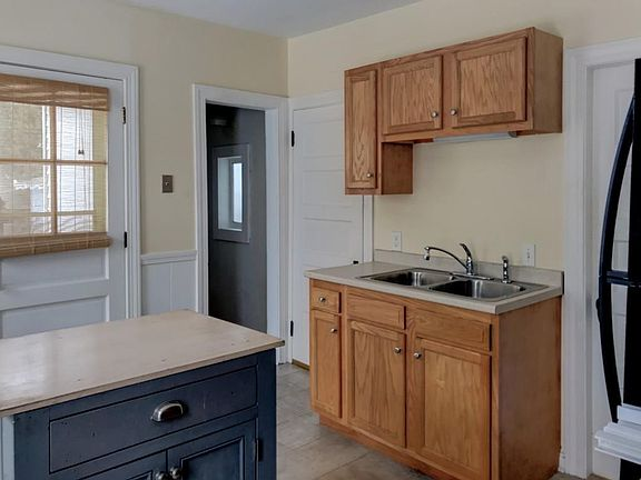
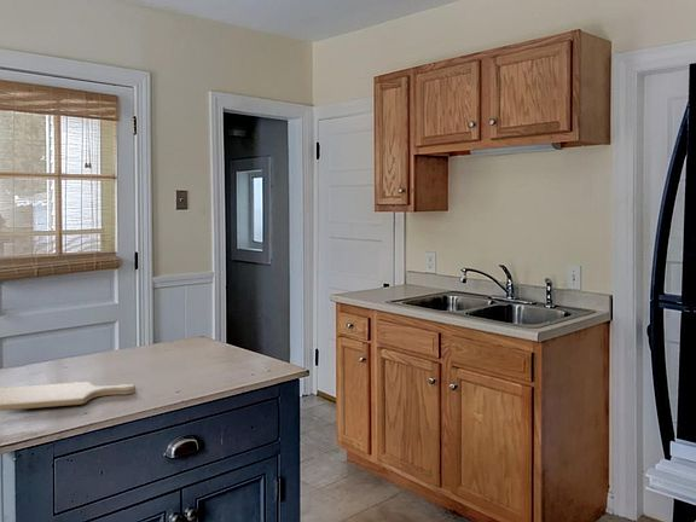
+ chopping board [0,381,137,412]
